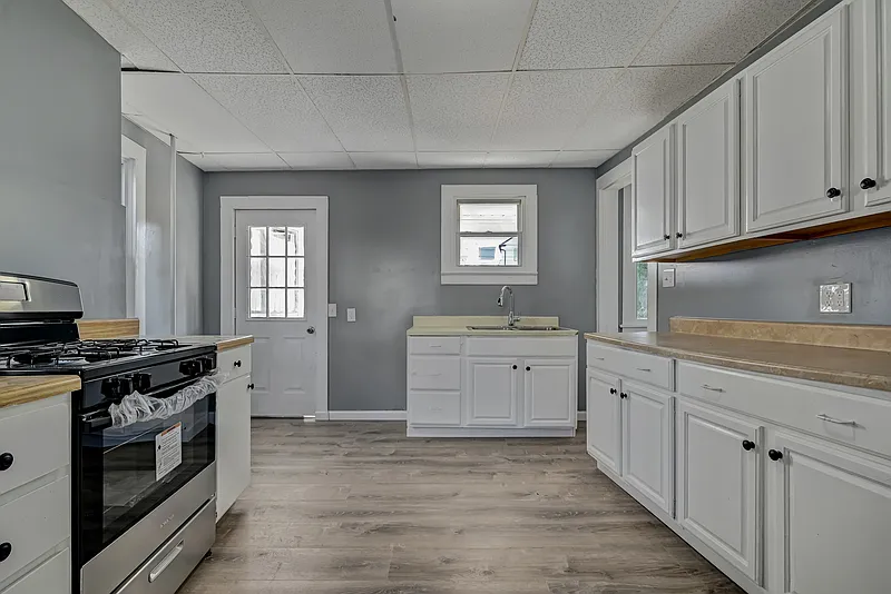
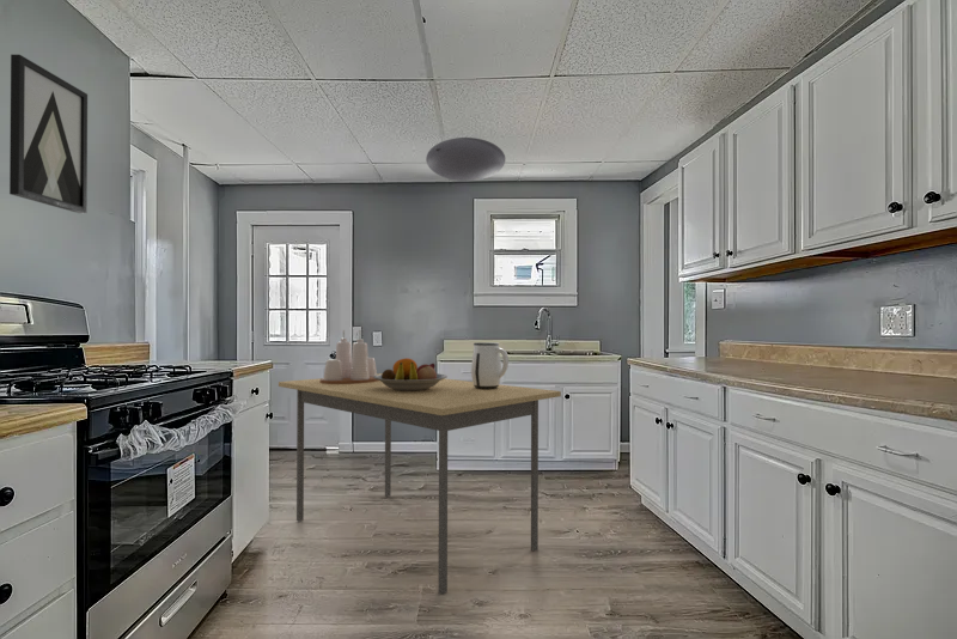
+ condiment set [319,329,378,384]
+ dining table [278,372,562,596]
+ fruit bowl [373,358,449,391]
+ mug [470,341,510,389]
+ ceiling light [425,136,506,182]
+ wall art [8,54,89,214]
